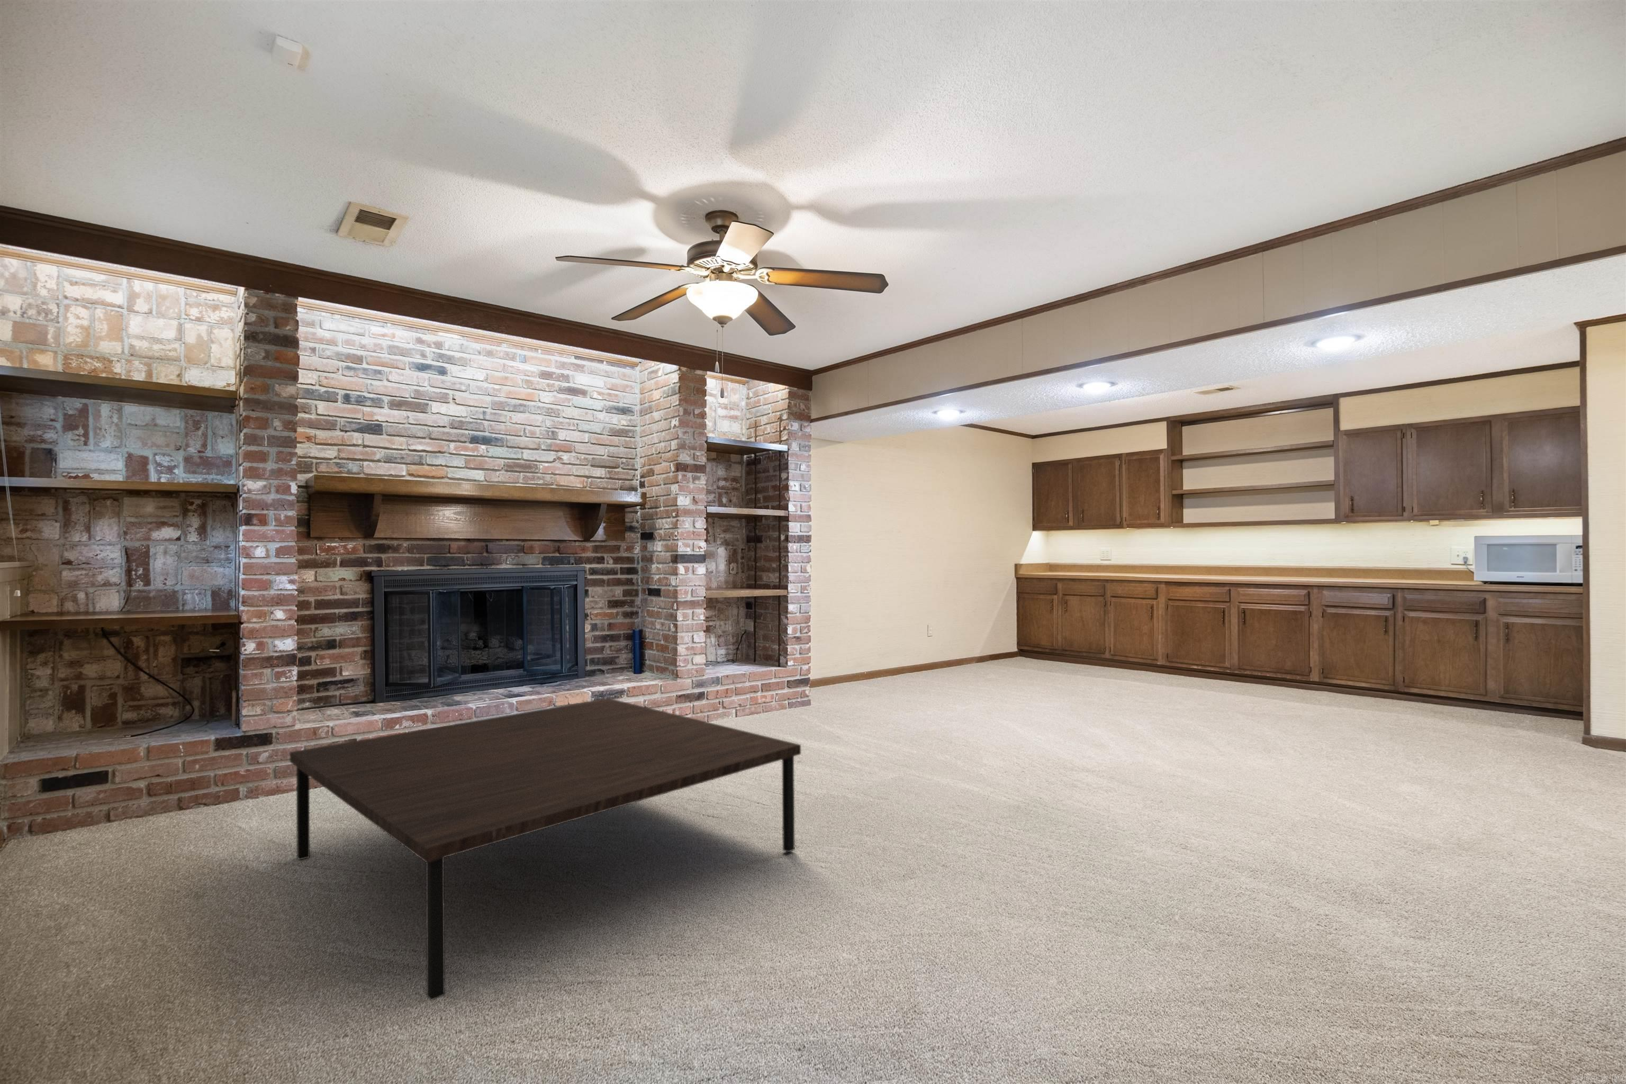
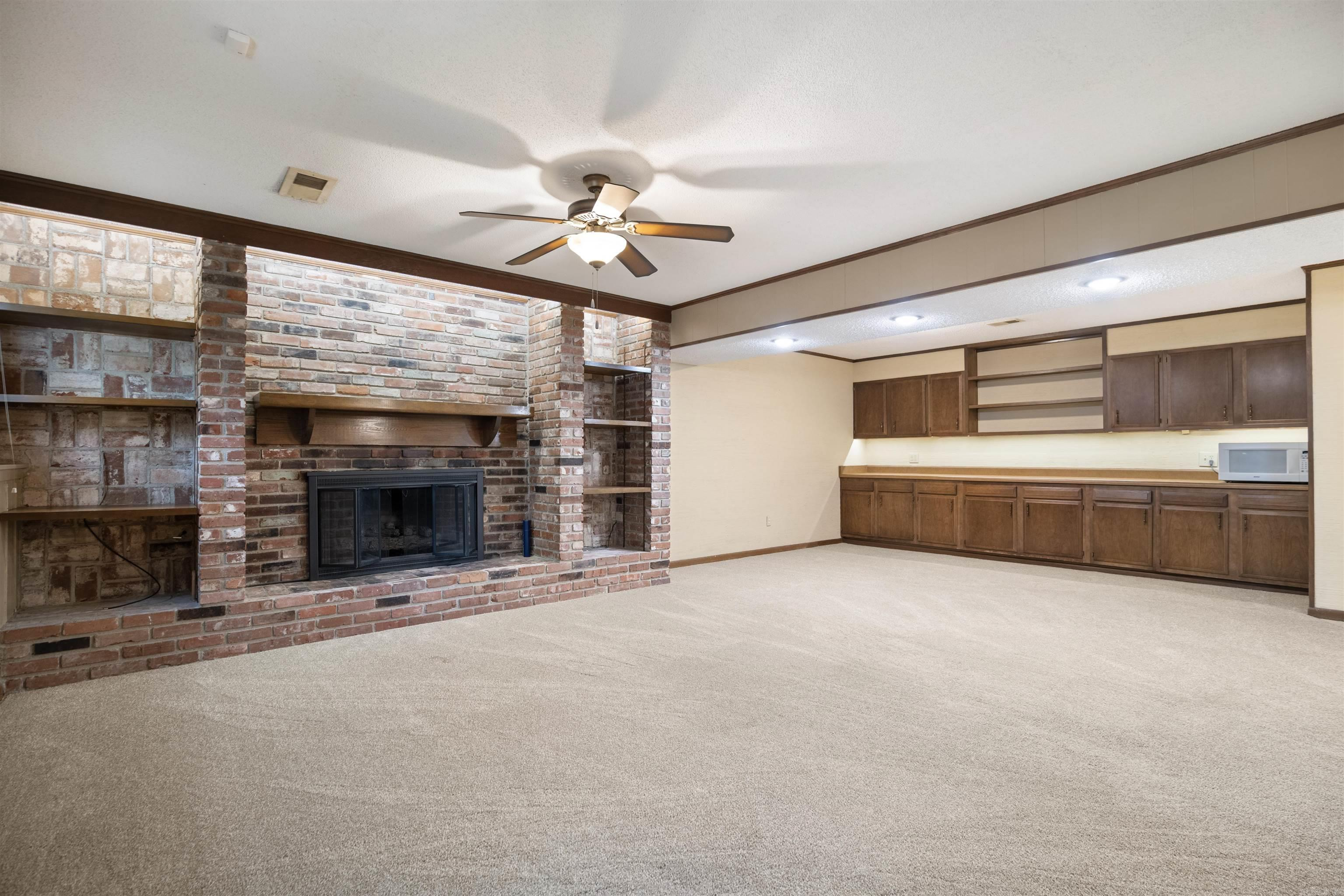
- coffee table [289,698,801,1001]
